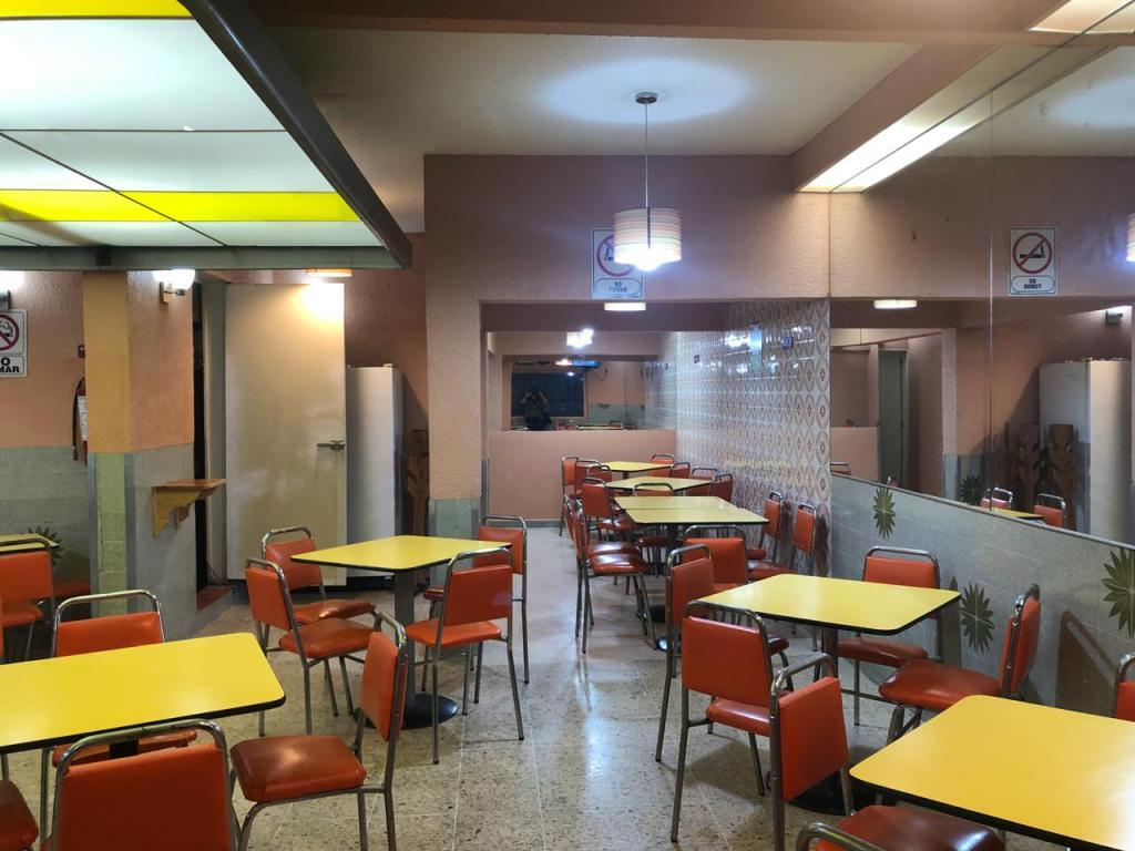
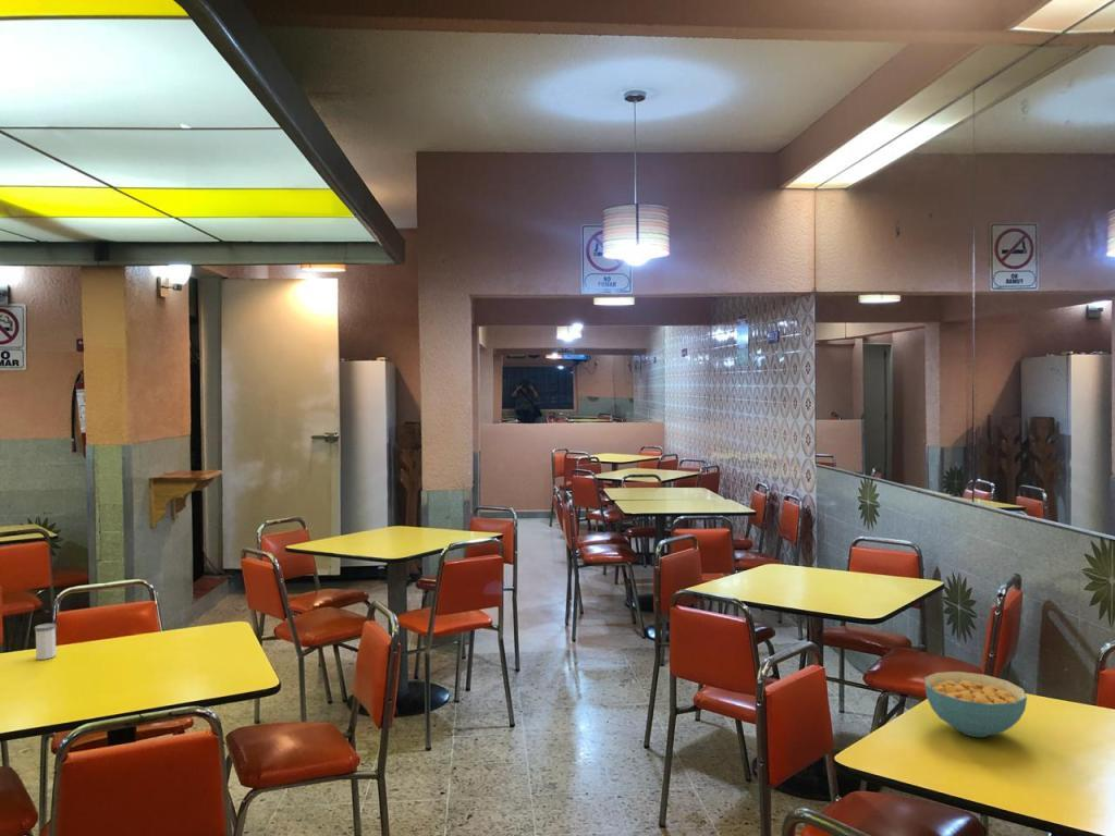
+ salt shaker [34,623,58,661]
+ cereal bowl [923,671,1028,738]
